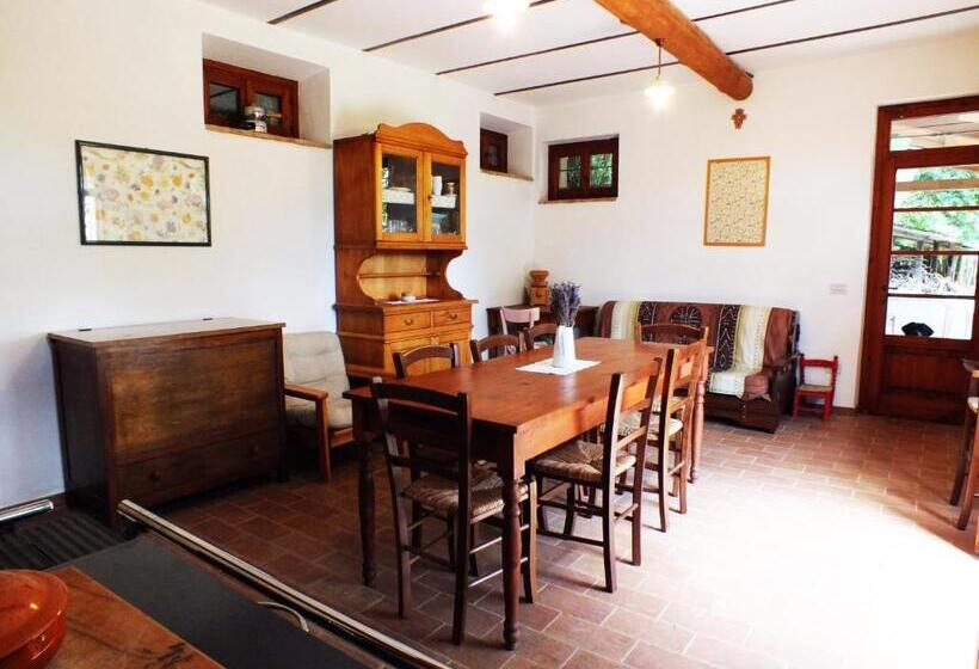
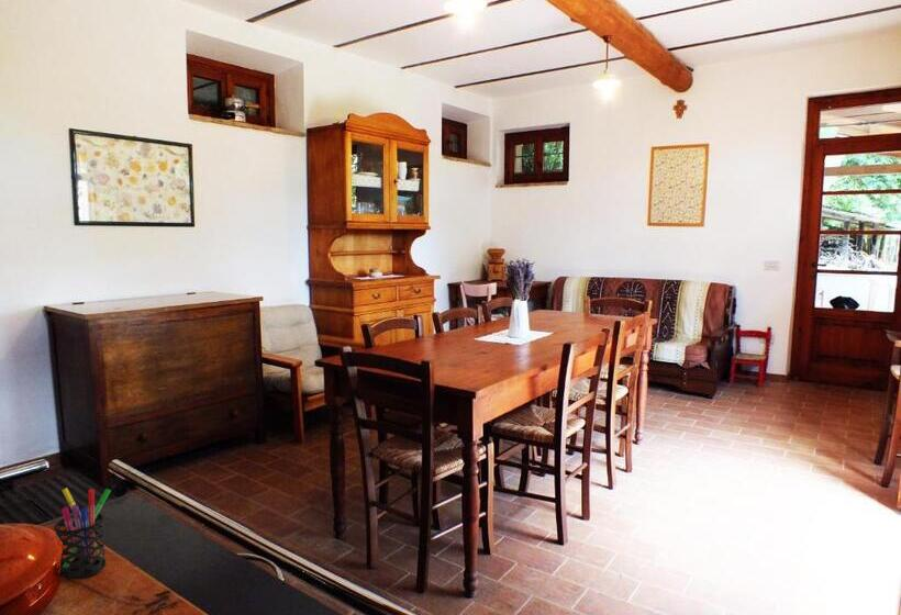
+ pen holder [53,487,112,580]
